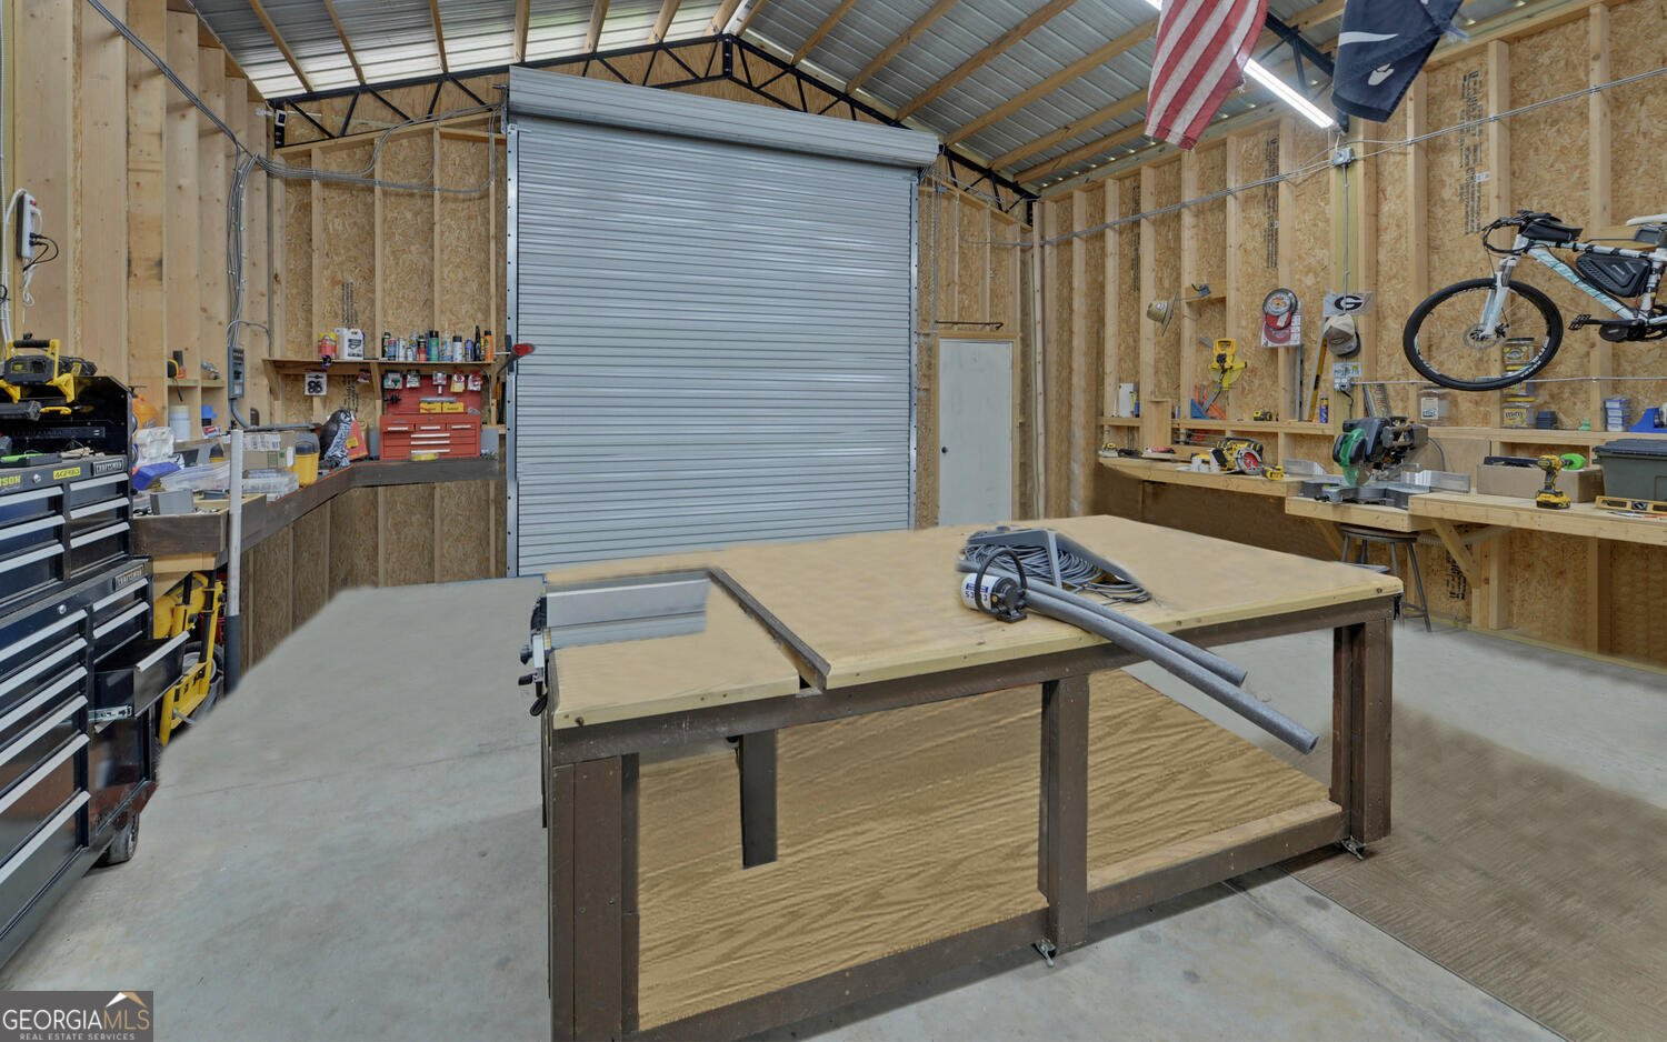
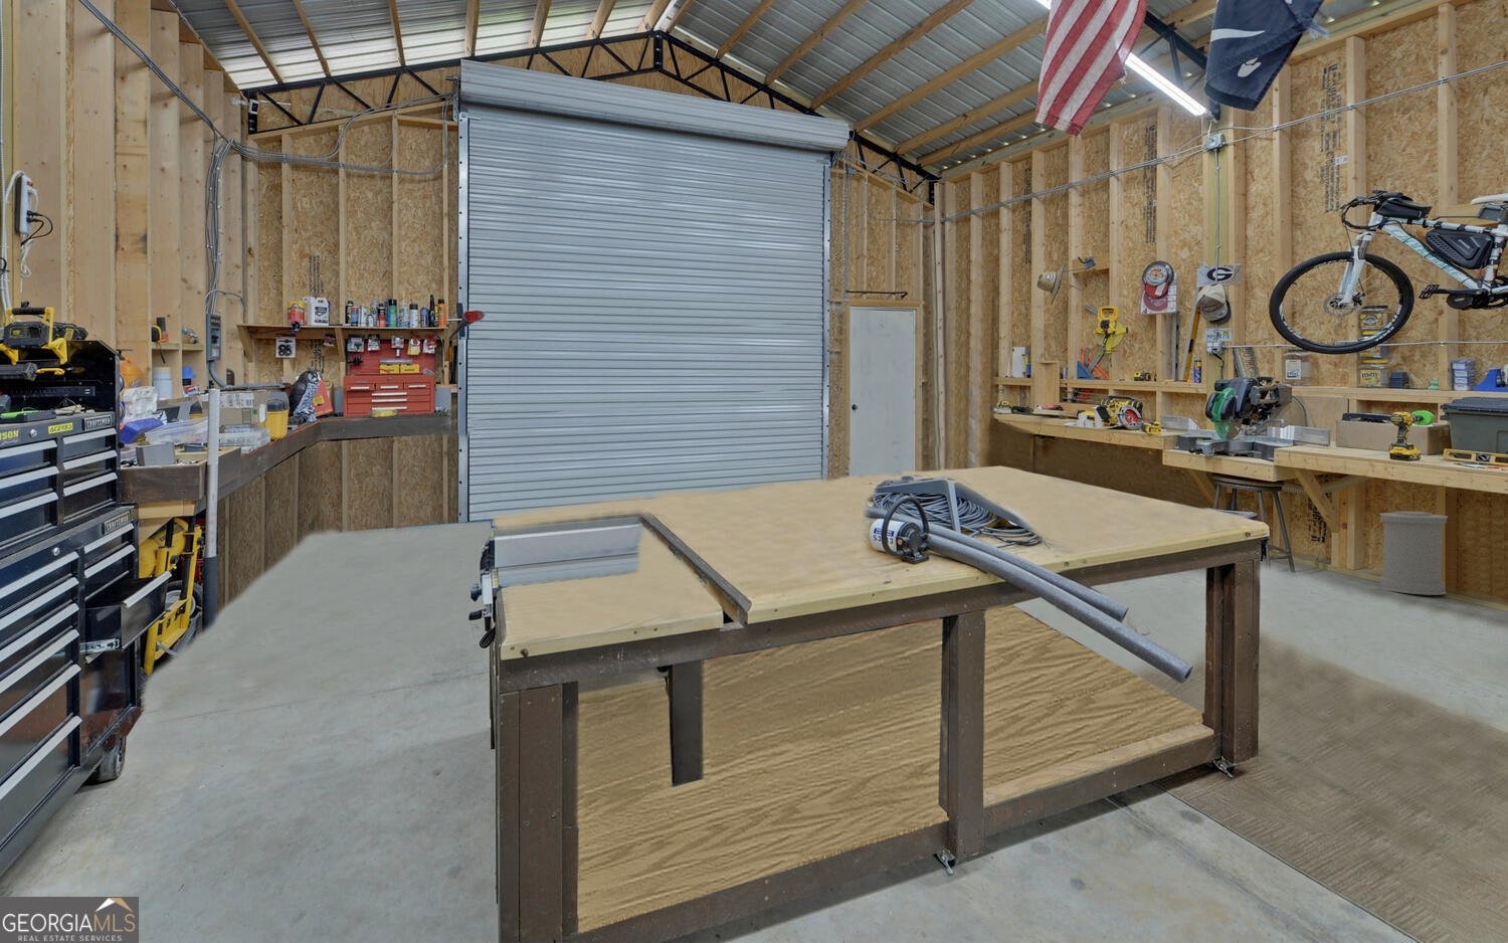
+ trash can [1379,511,1448,596]
